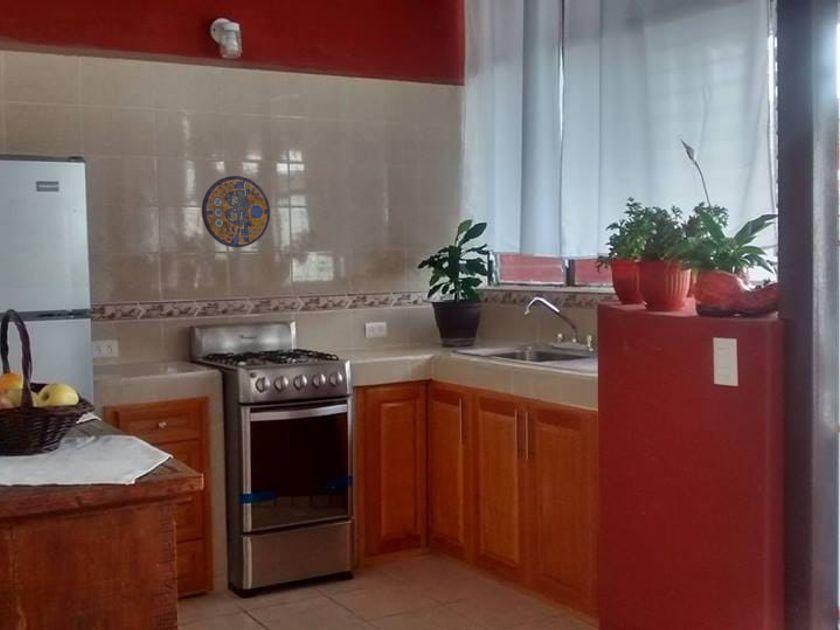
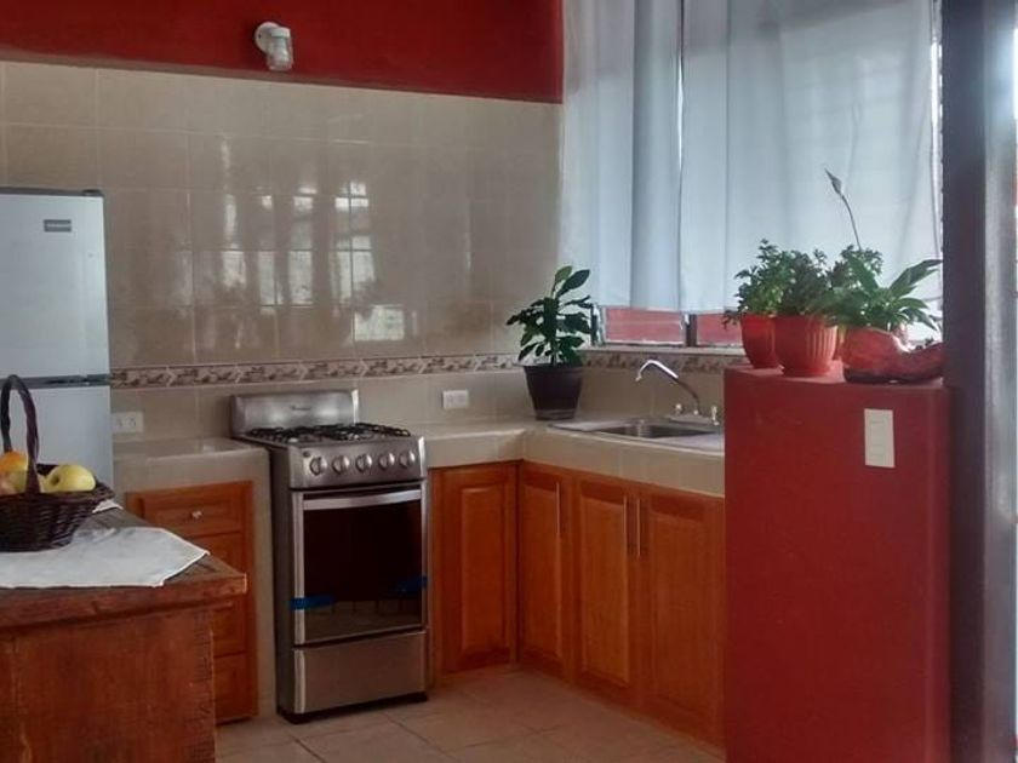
- manhole cover [201,175,271,248]
